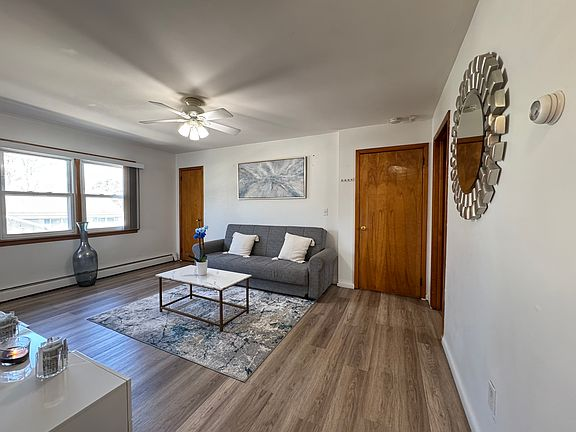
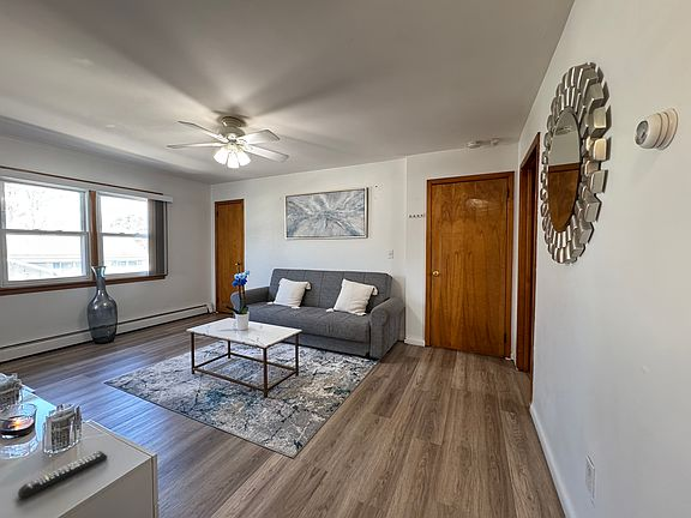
+ remote control [17,450,108,501]
